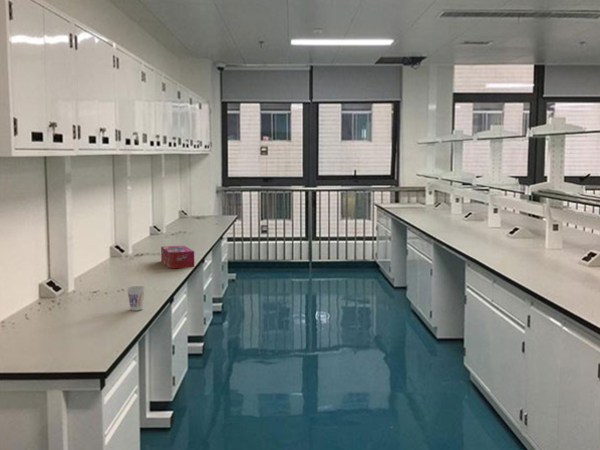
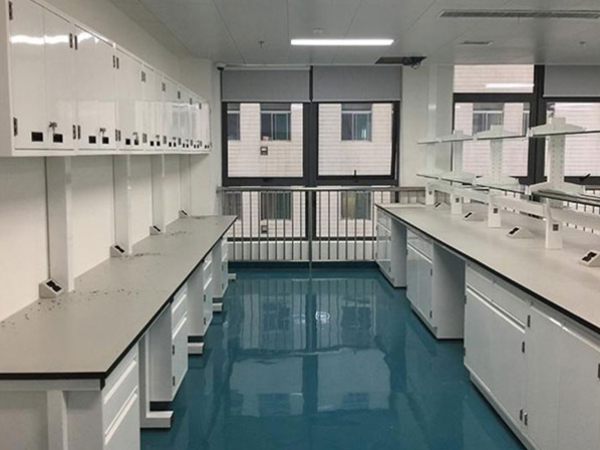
- tissue box [160,245,195,270]
- cup [126,285,146,312]
